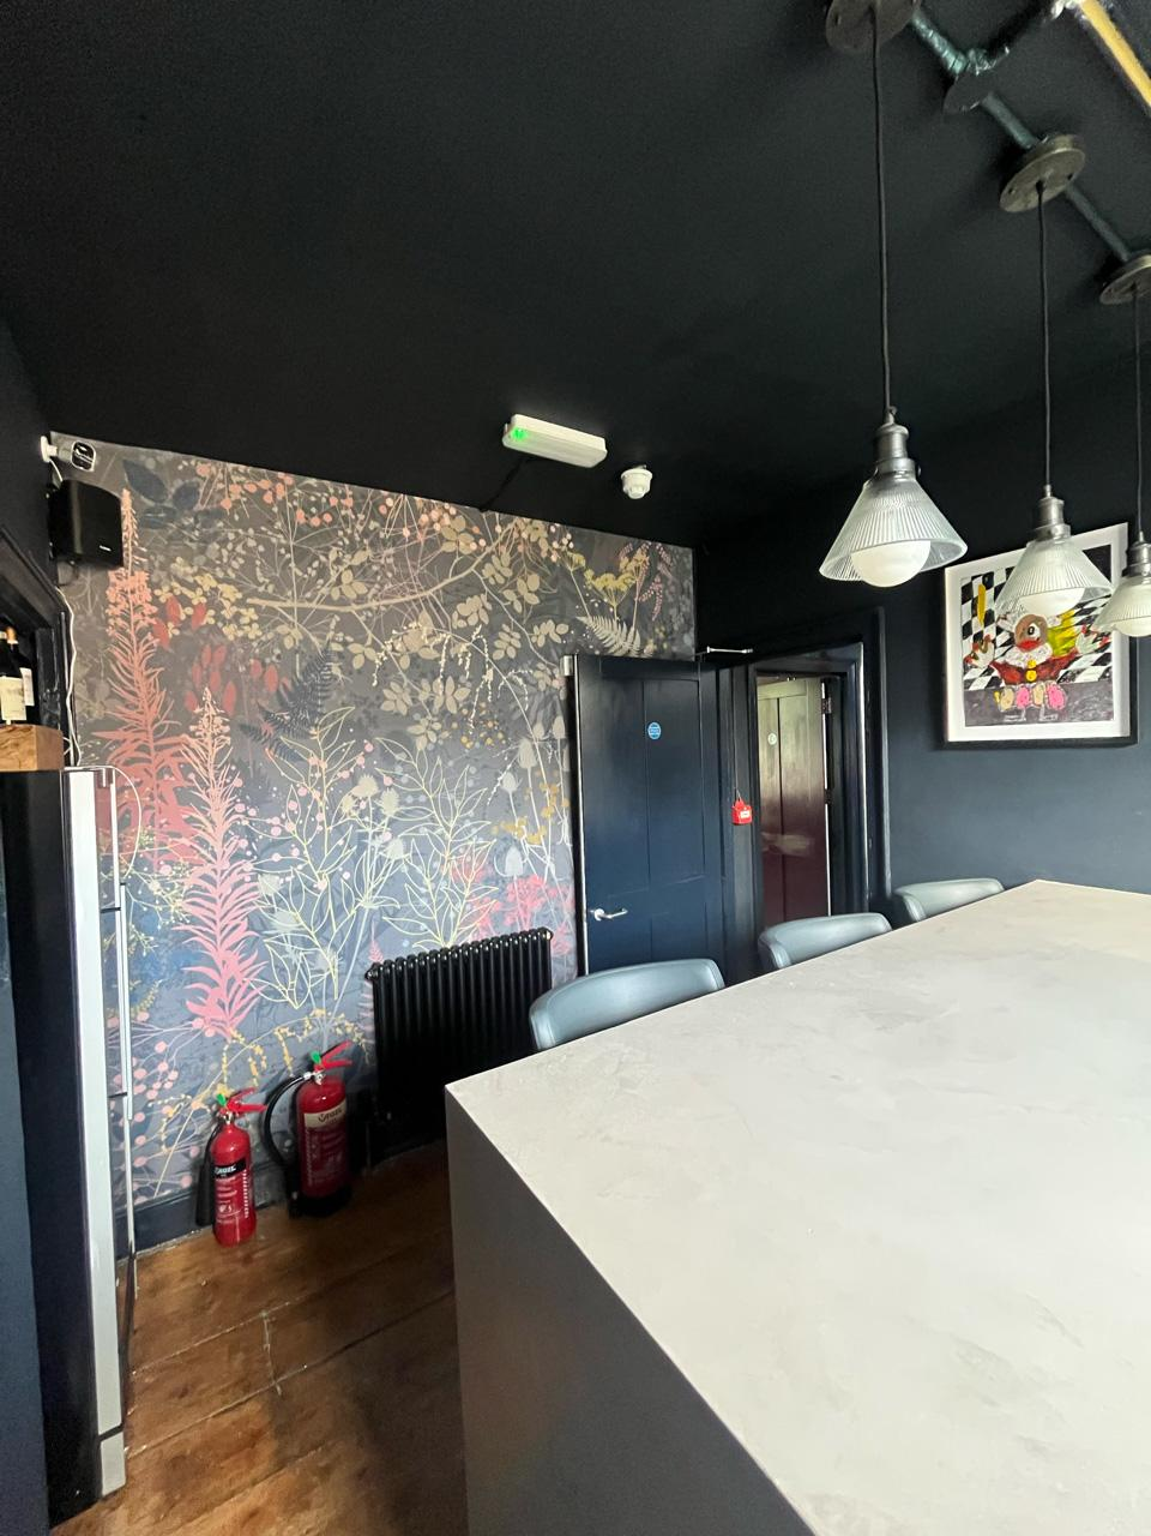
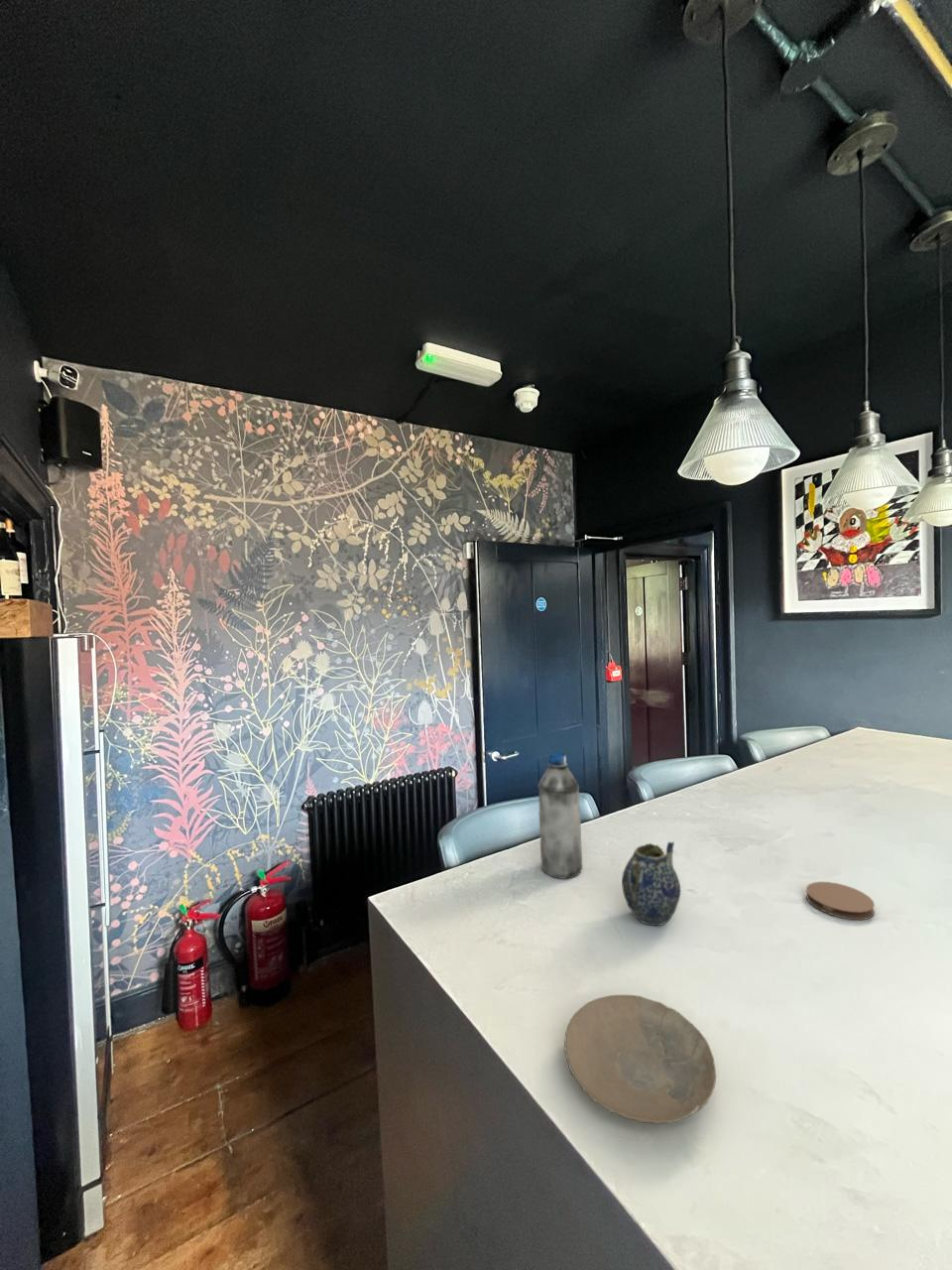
+ plate [563,994,717,1124]
+ teapot [621,840,681,927]
+ coaster [805,881,876,921]
+ water bottle [537,752,583,880]
